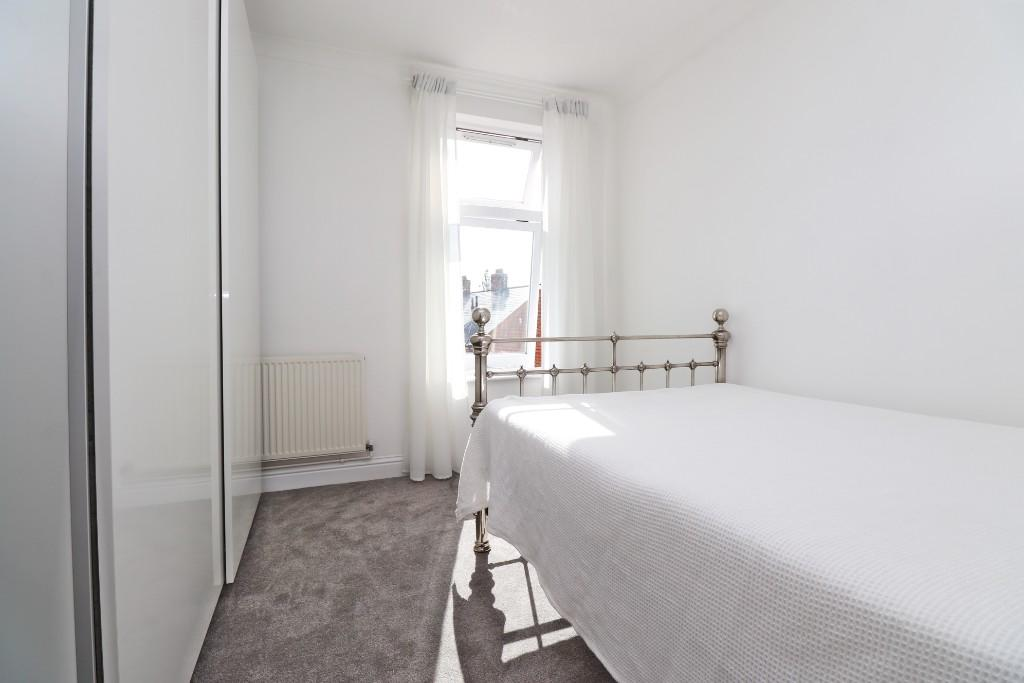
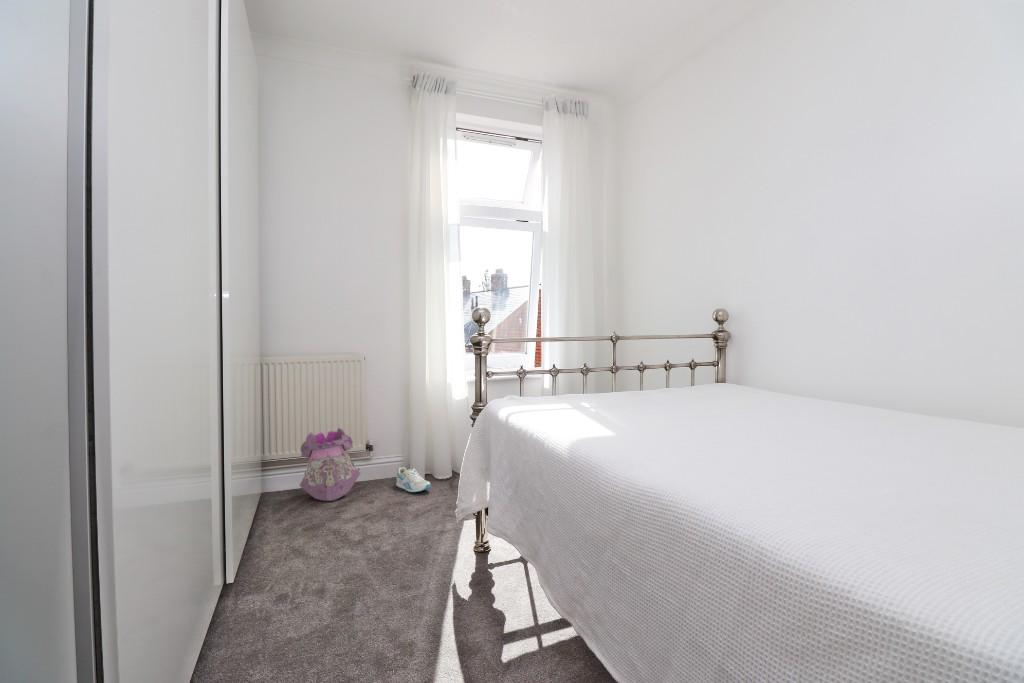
+ backpack [298,427,362,502]
+ sneaker [395,466,431,493]
